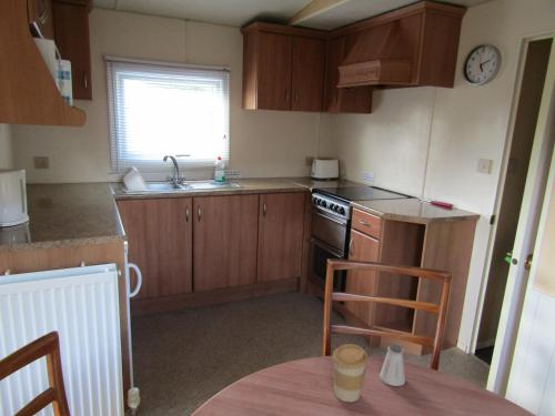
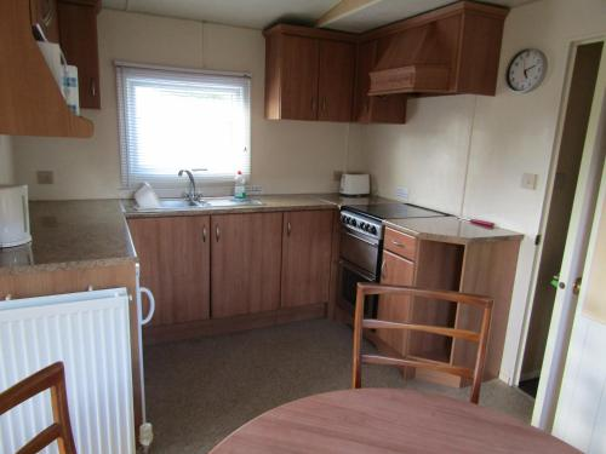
- coffee cup [332,343,369,403]
- saltshaker [379,343,406,387]
